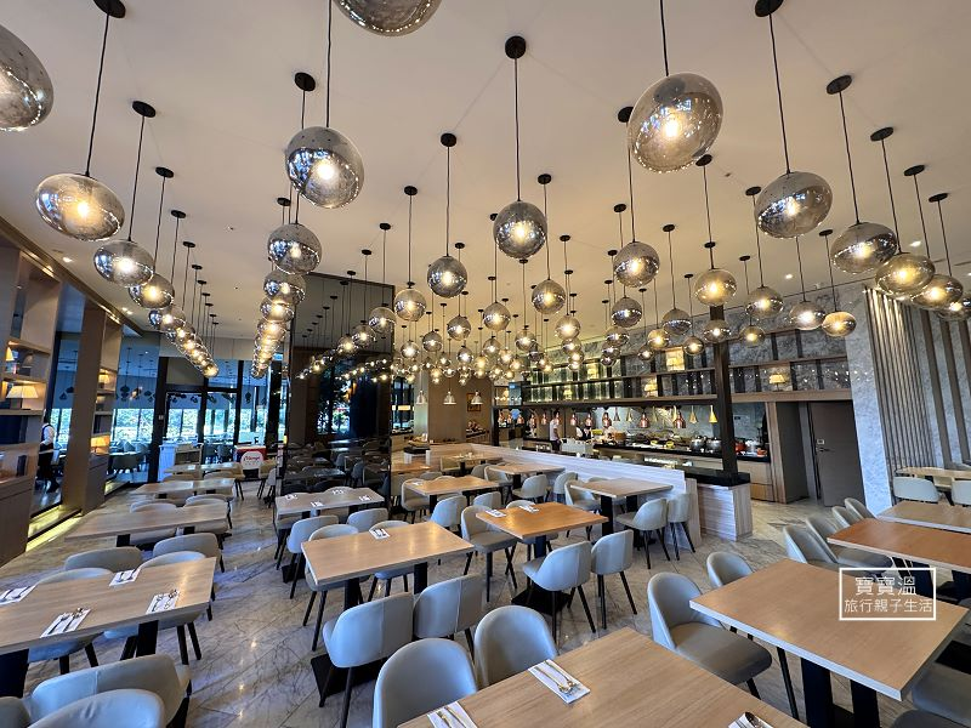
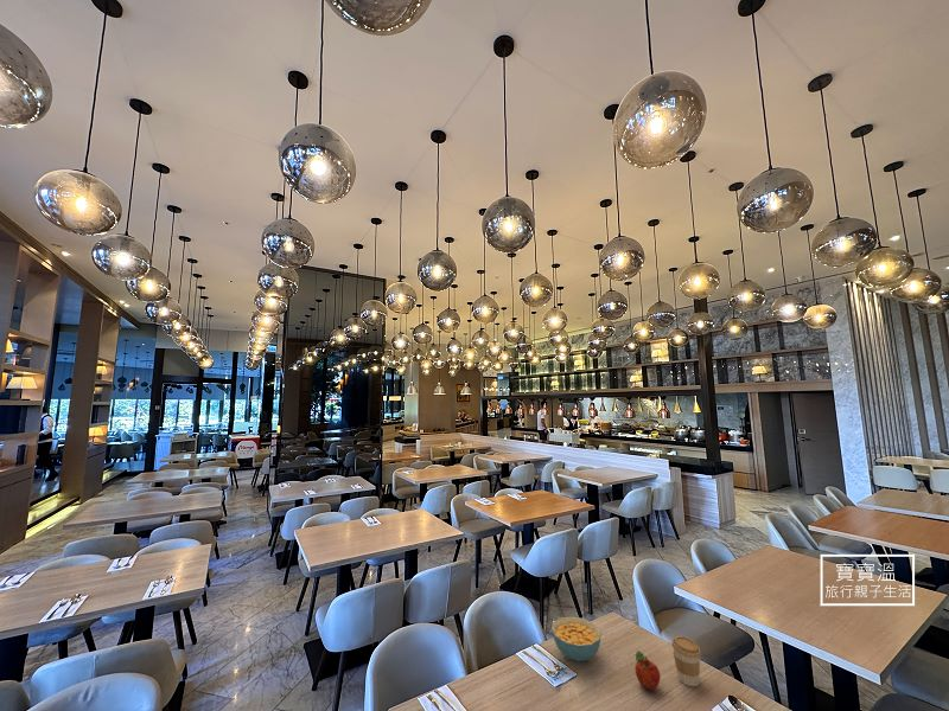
+ coffee cup [670,635,702,687]
+ fruit [635,649,661,692]
+ cereal bowl [550,615,601,662]
